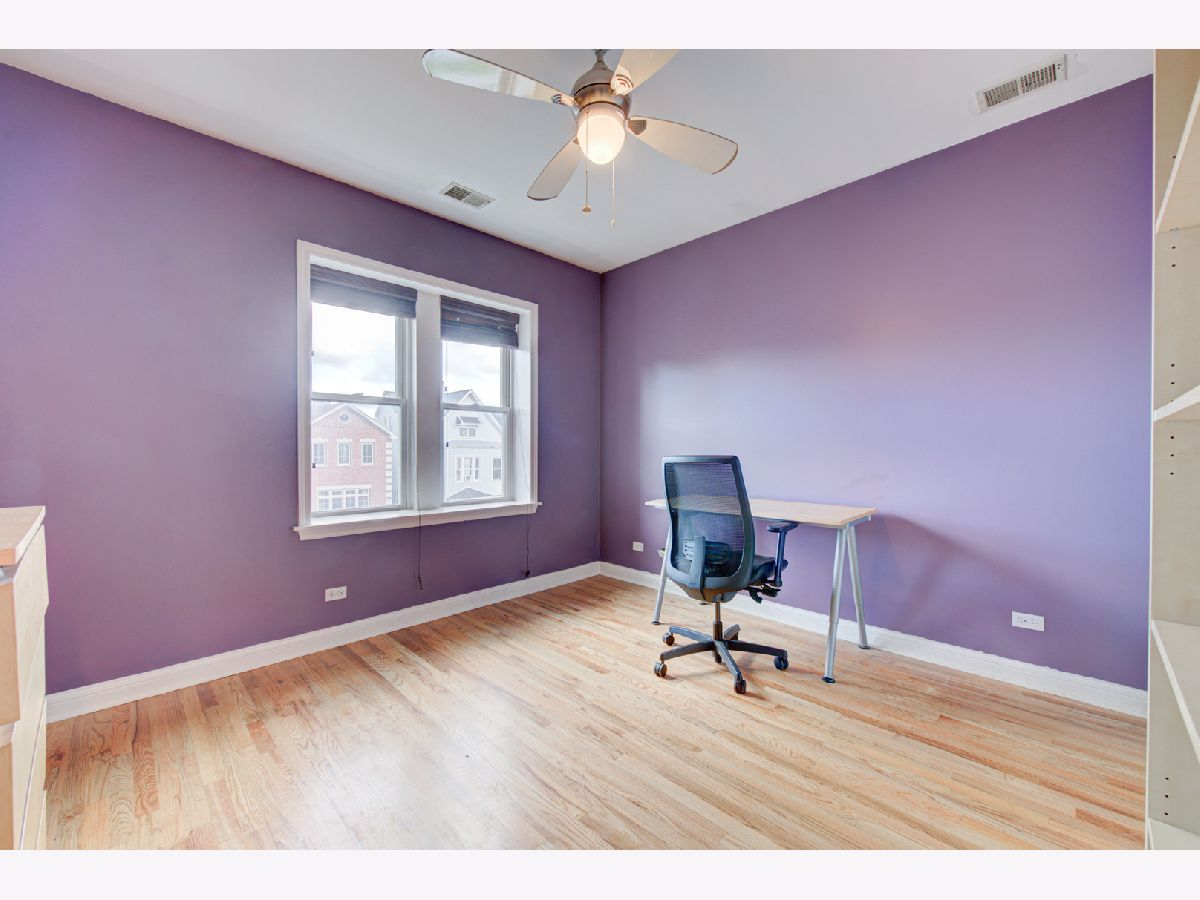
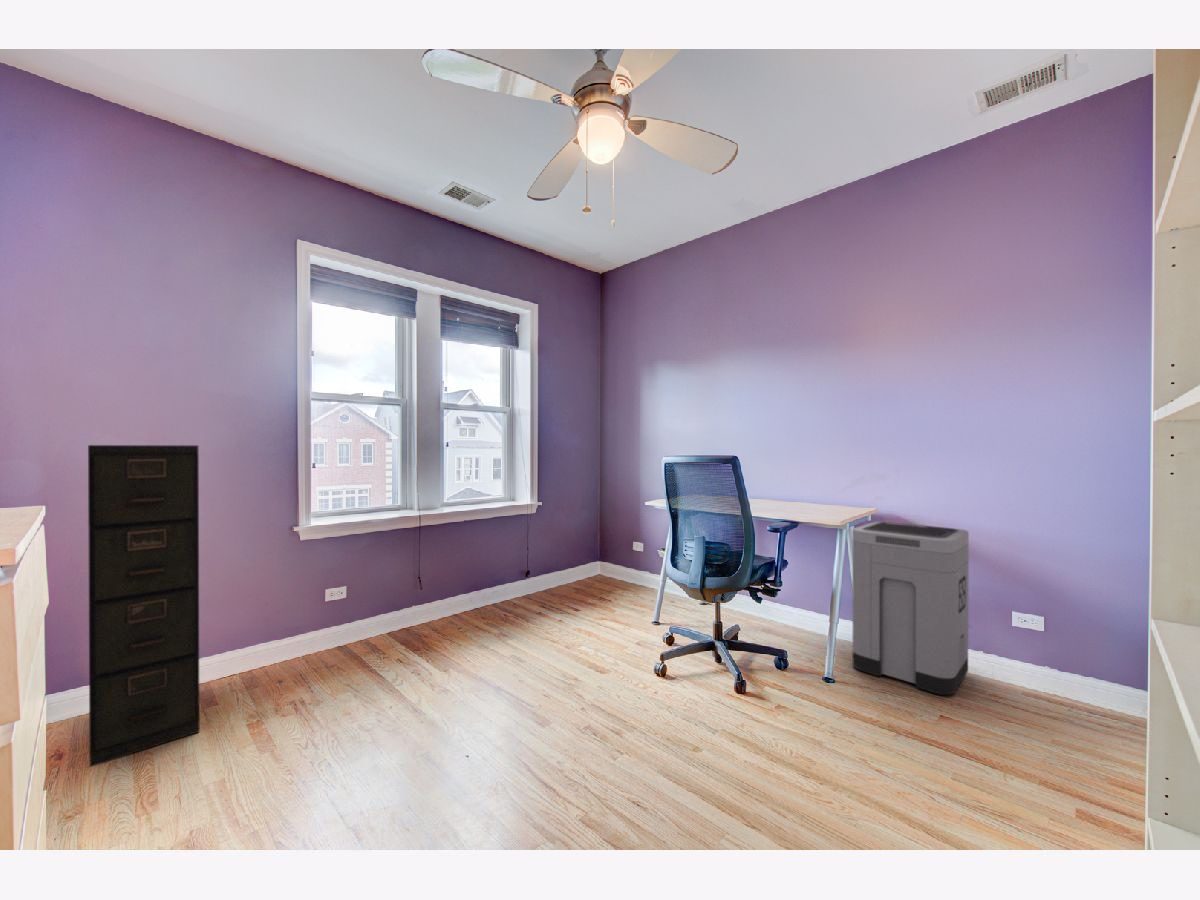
+ filing cabinet [87,444,200,768]
+ trash can [852,521,970,696]
